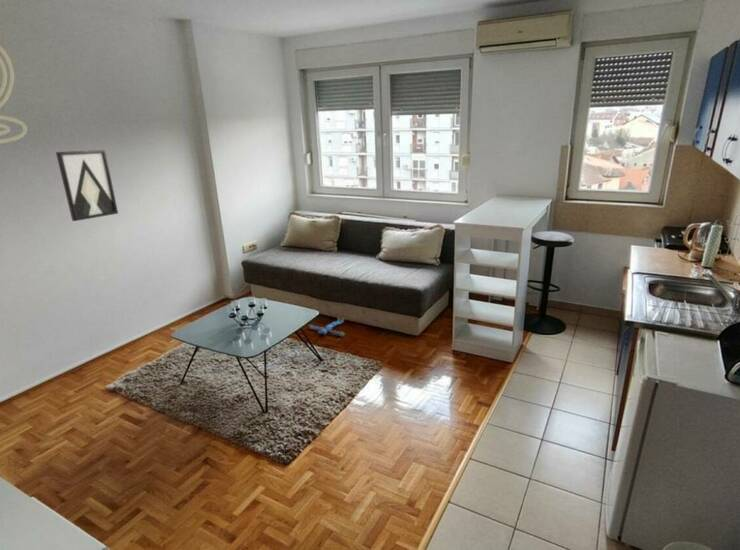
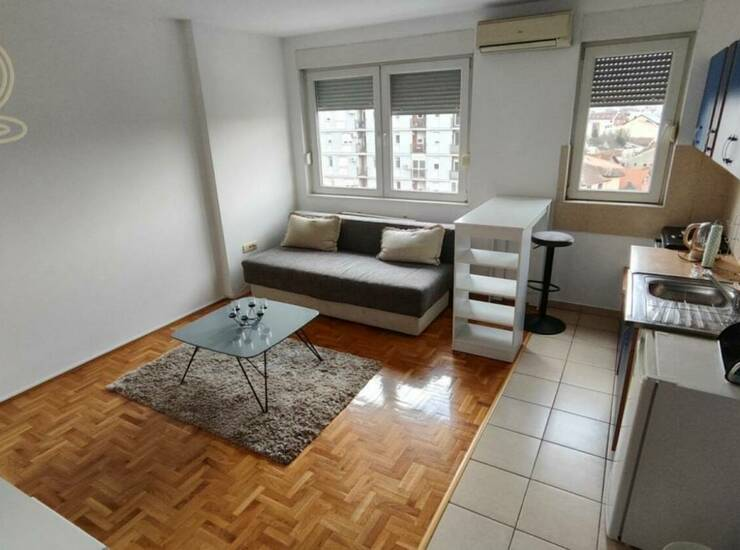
- wall art [55,149,119,222]
- plush toy [308,316,346,337]
